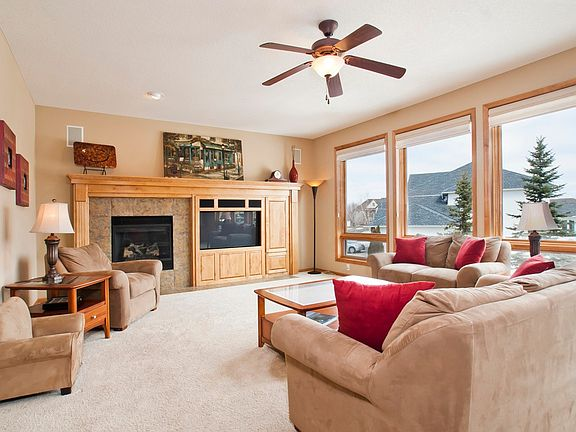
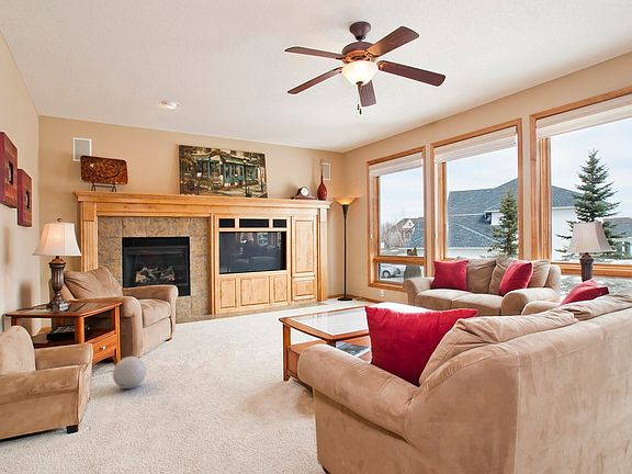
+ ball [112,356,147,390]
